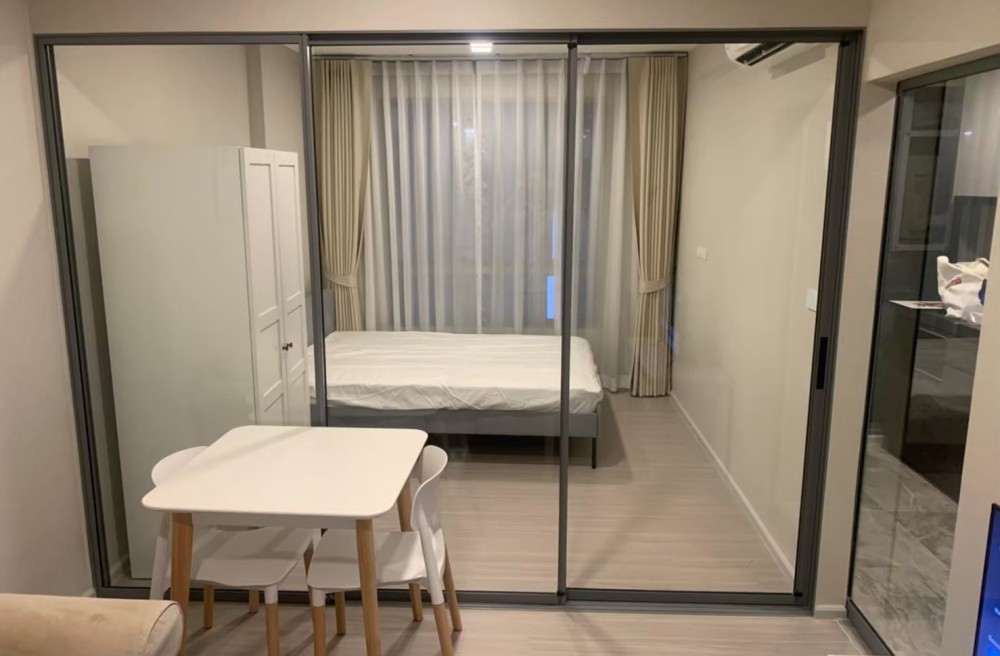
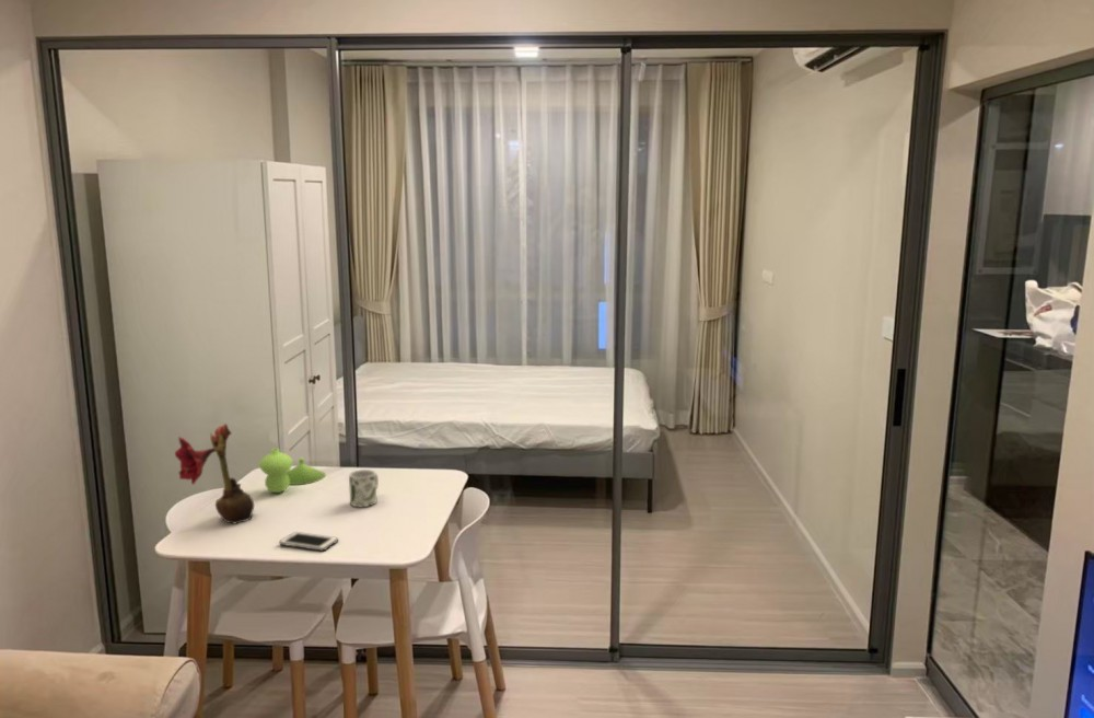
+ mug [348,468,380,508]
+ cell phone [278,531,339,552]
+ vase [258,448,327,494]
+ flower [174,422,255,524]
